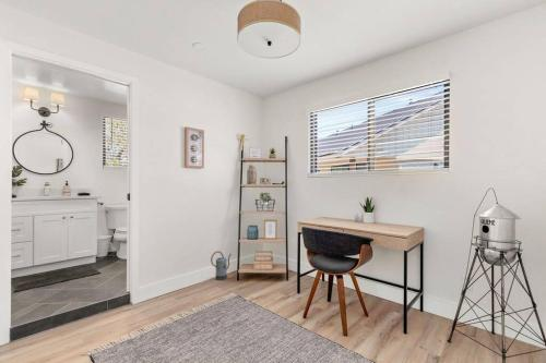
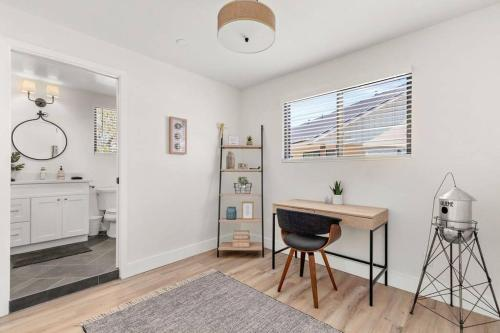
- watering can [210,250,233,281]
